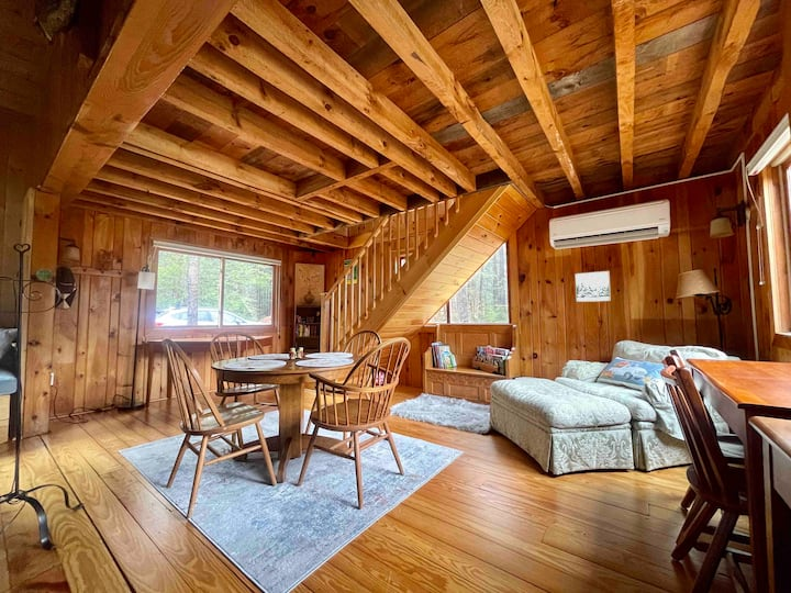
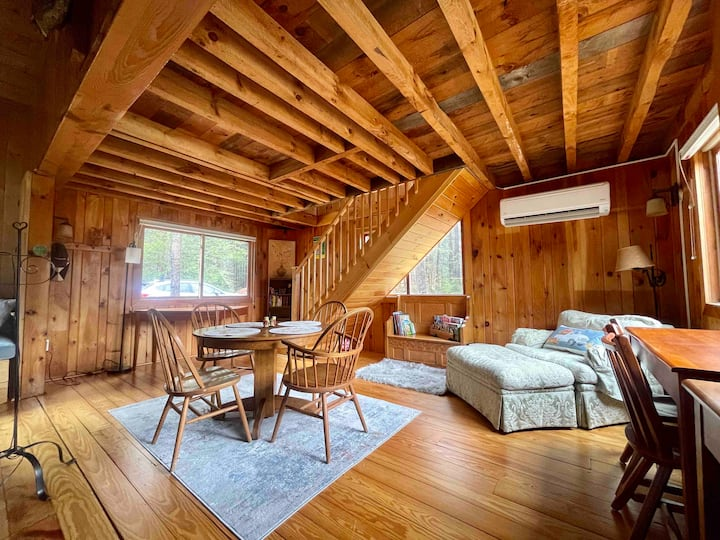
- wall art [573,270,612,303]
